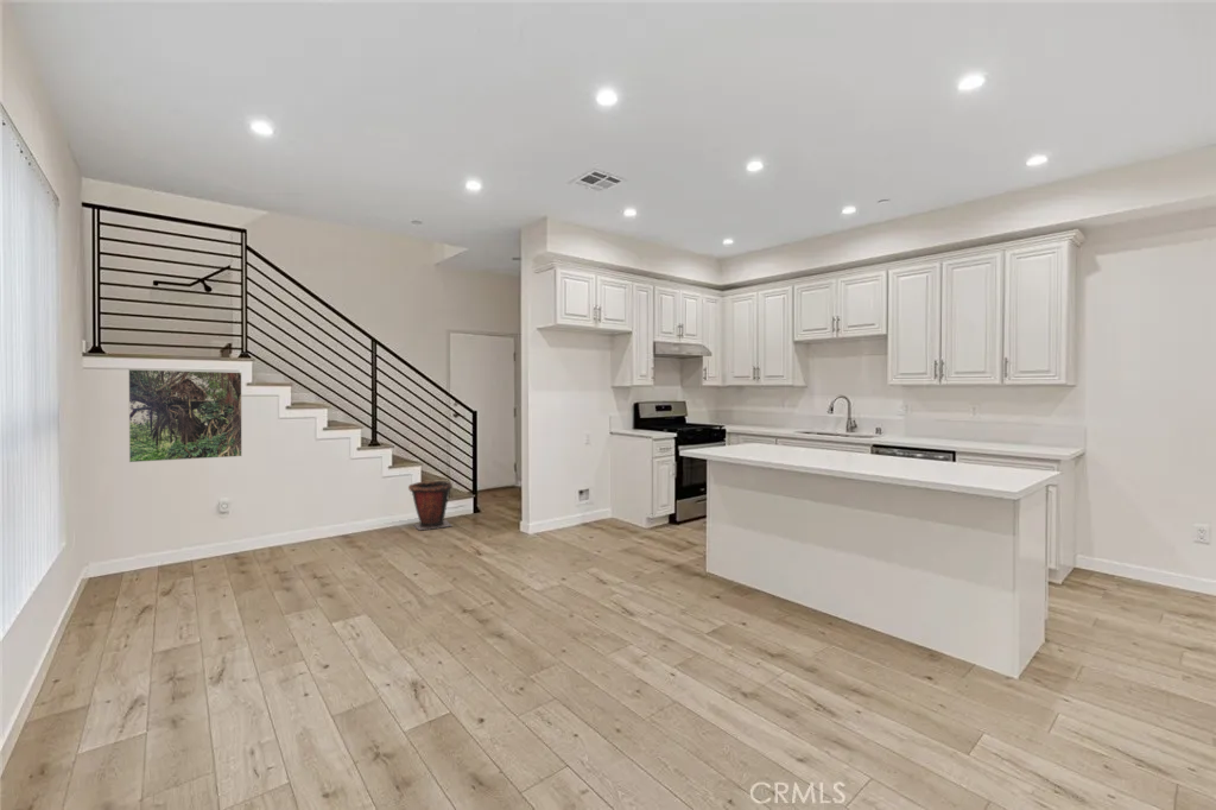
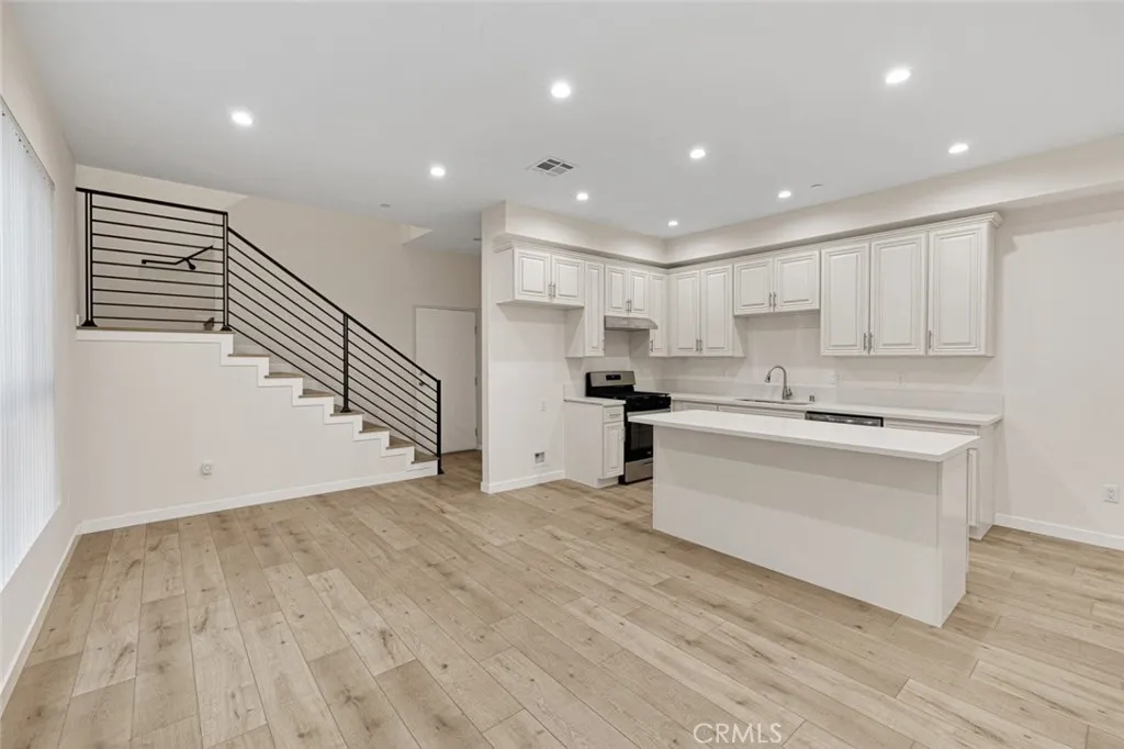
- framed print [127,368,243,463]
- waste bin [407,480,454,531]
